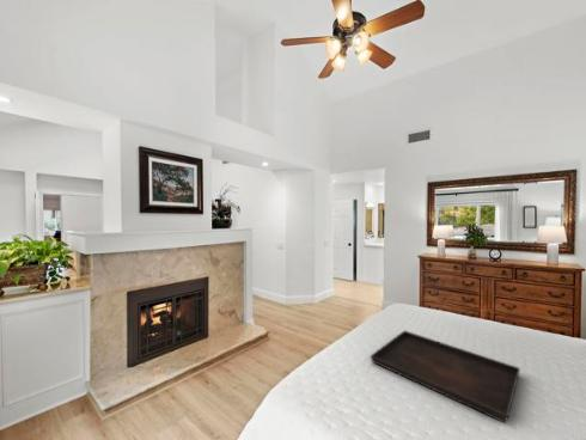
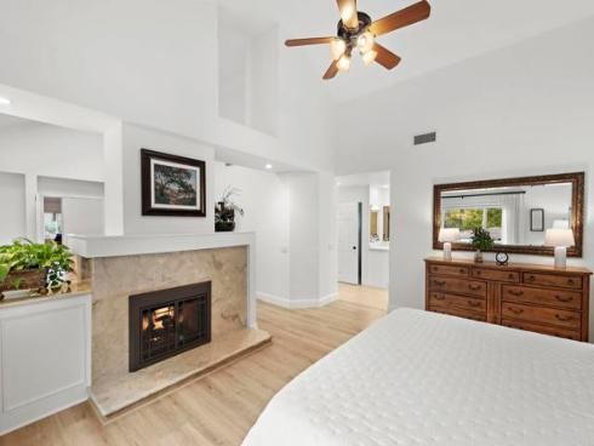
- serving tray [370,329,521,423]
